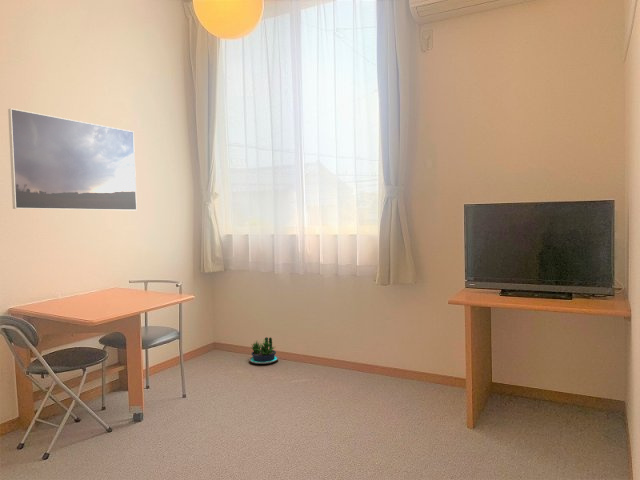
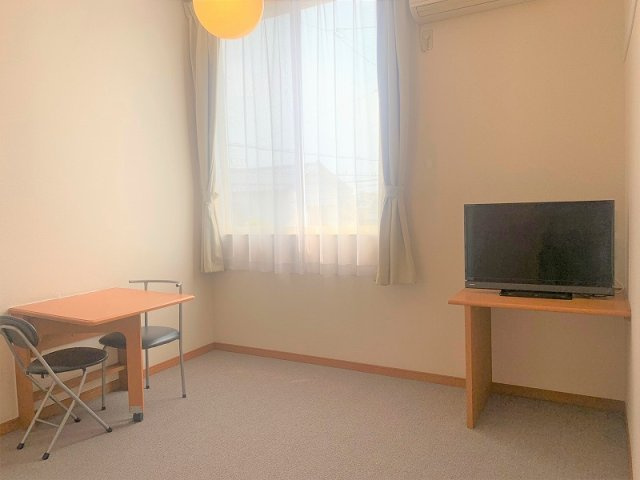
- potted plant [248,336,279,365]
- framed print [7,108,138,211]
